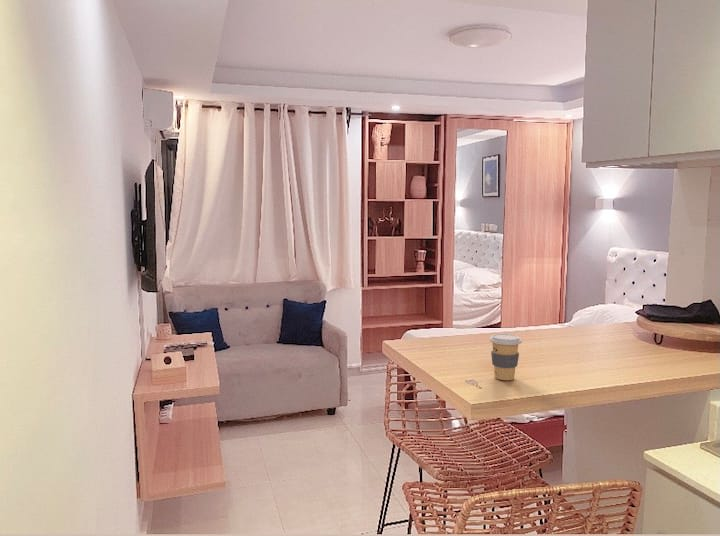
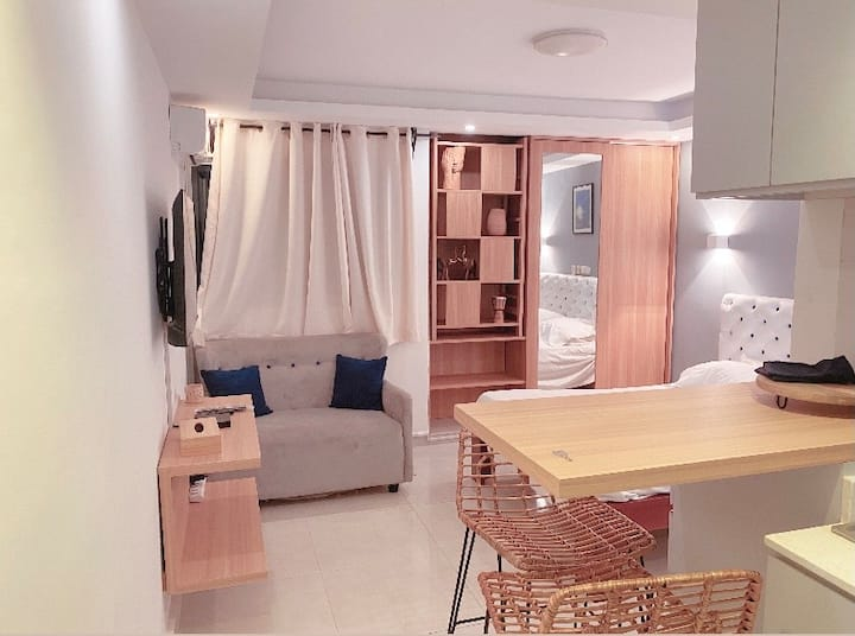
- coffee cup [489,333,523,381]
